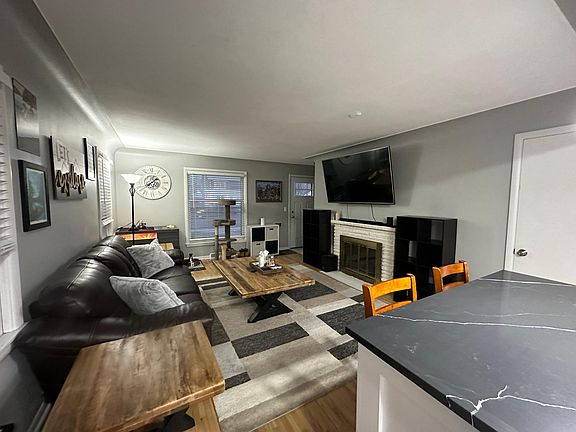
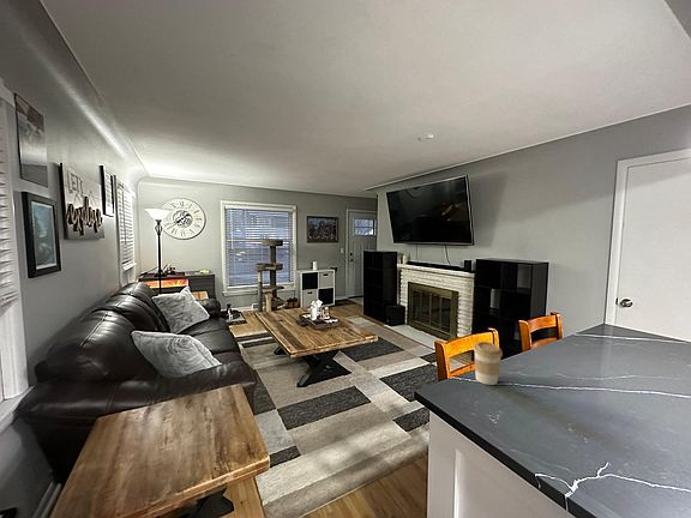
+ coffee cup [473,341,504,386]
